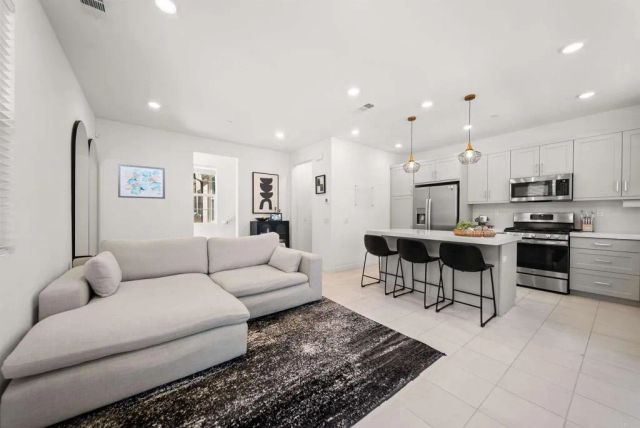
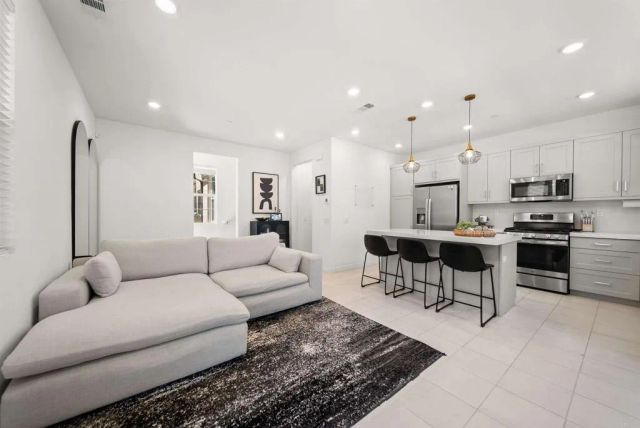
- wall art [117,163,166,200]
